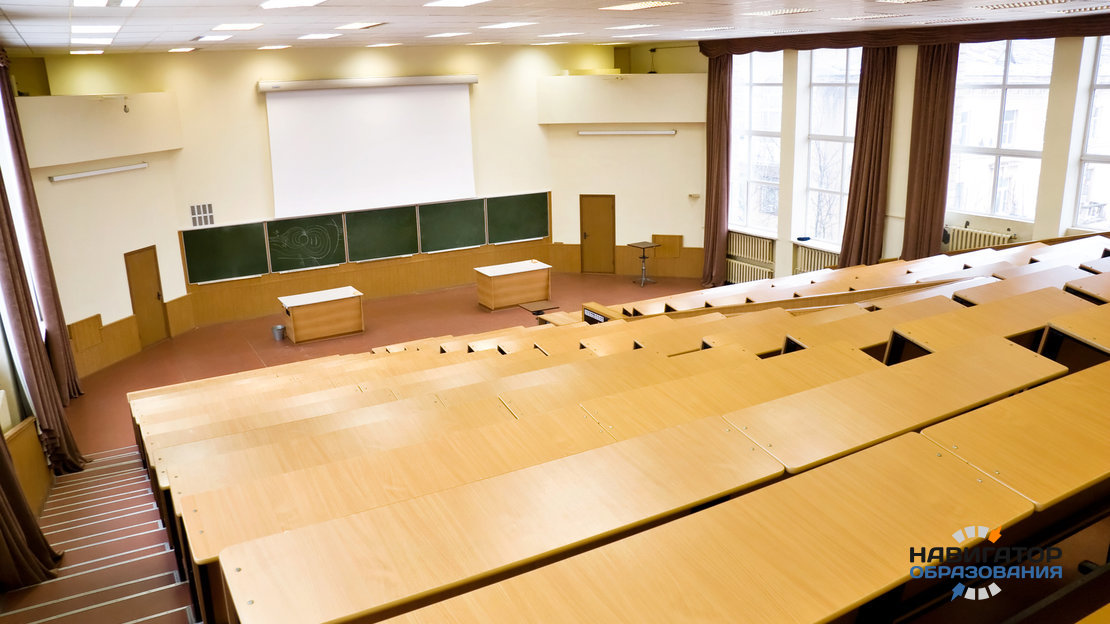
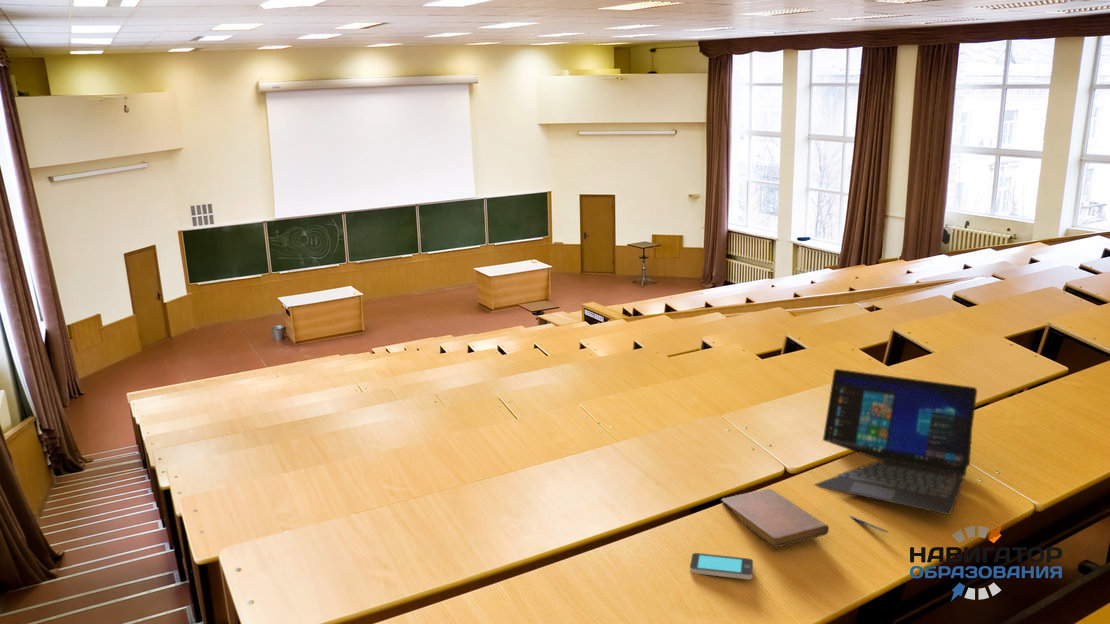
+ laptop [813,368,978,516]
+ smartphone [689,552,754,580]
+ notebook [720,488,830,549]
+ pen [849,515,889,533]
